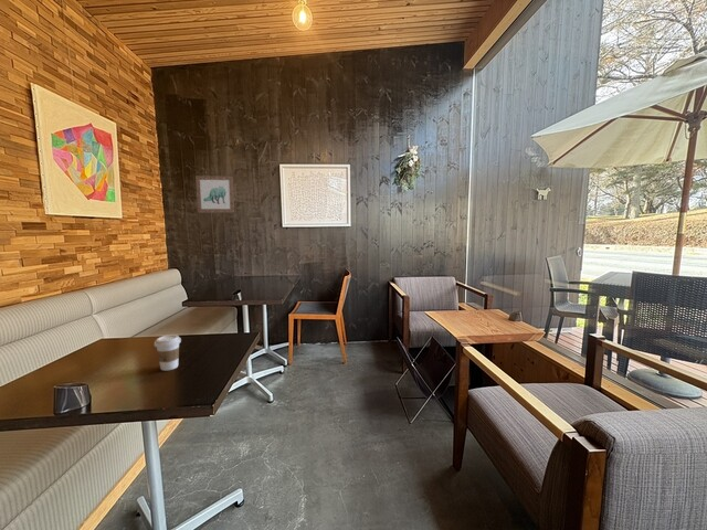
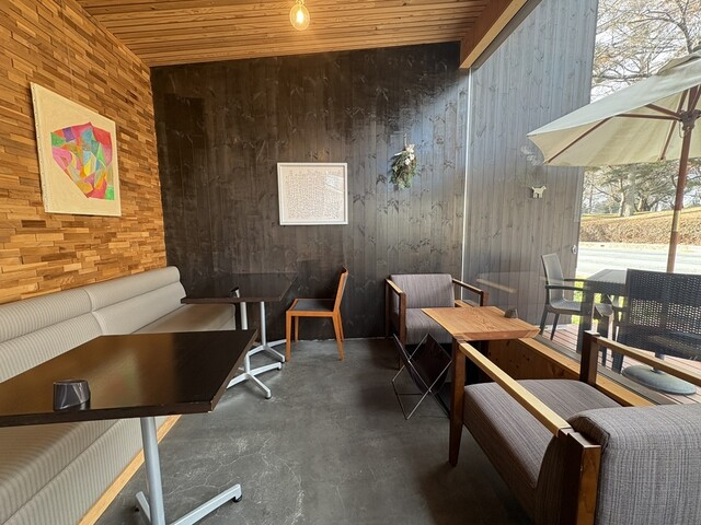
- coffee cup [154,333,182,372]
- wall art [194,174,235,214]
